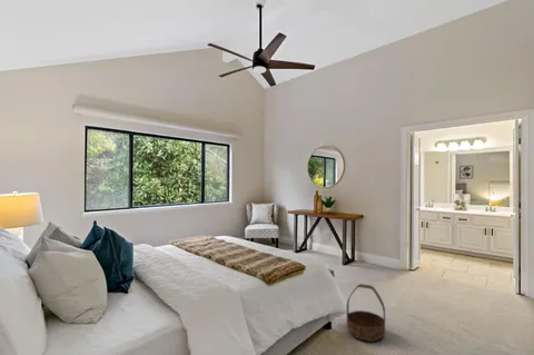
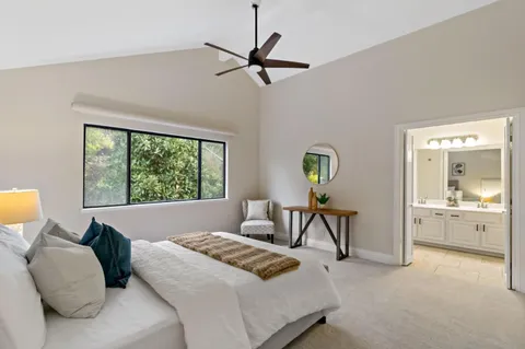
- basket [346,283,386,343]
